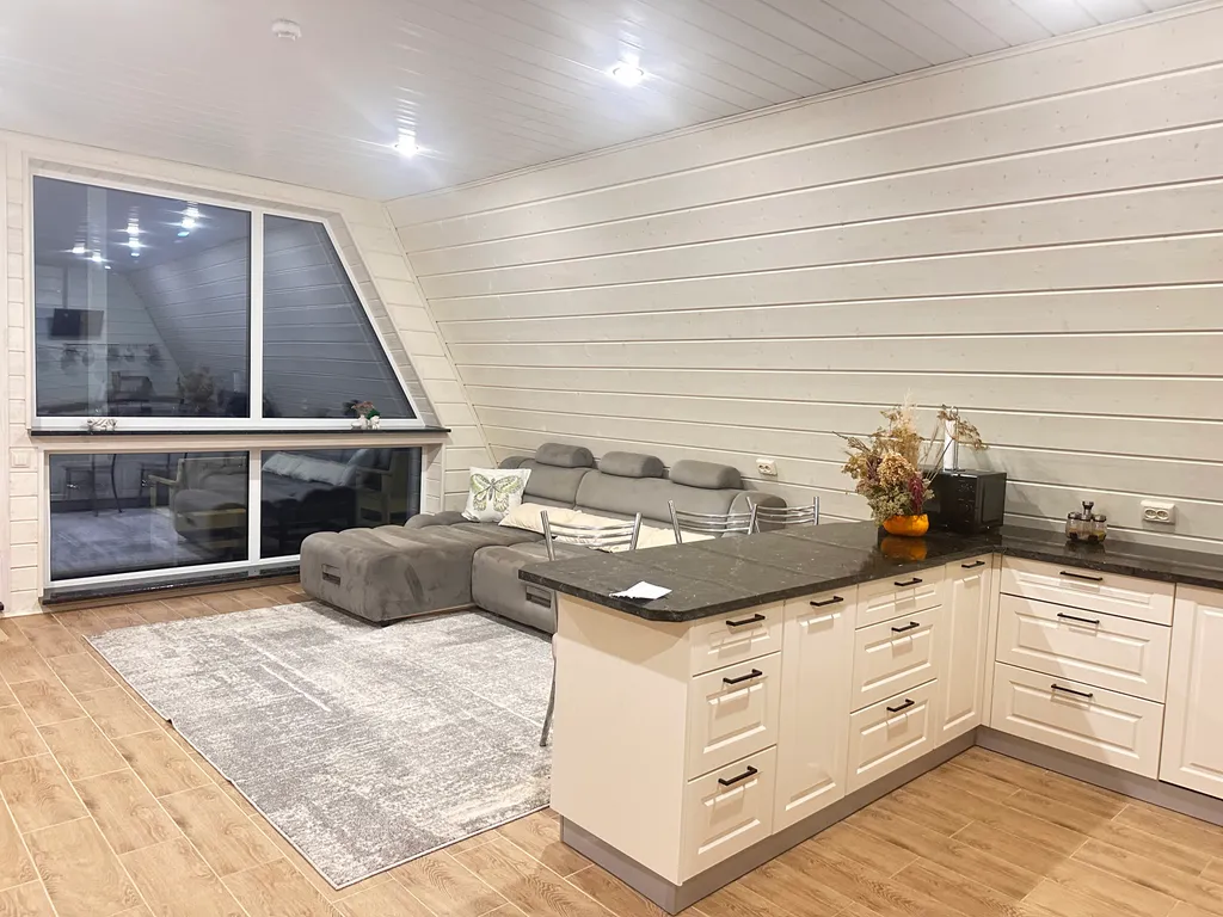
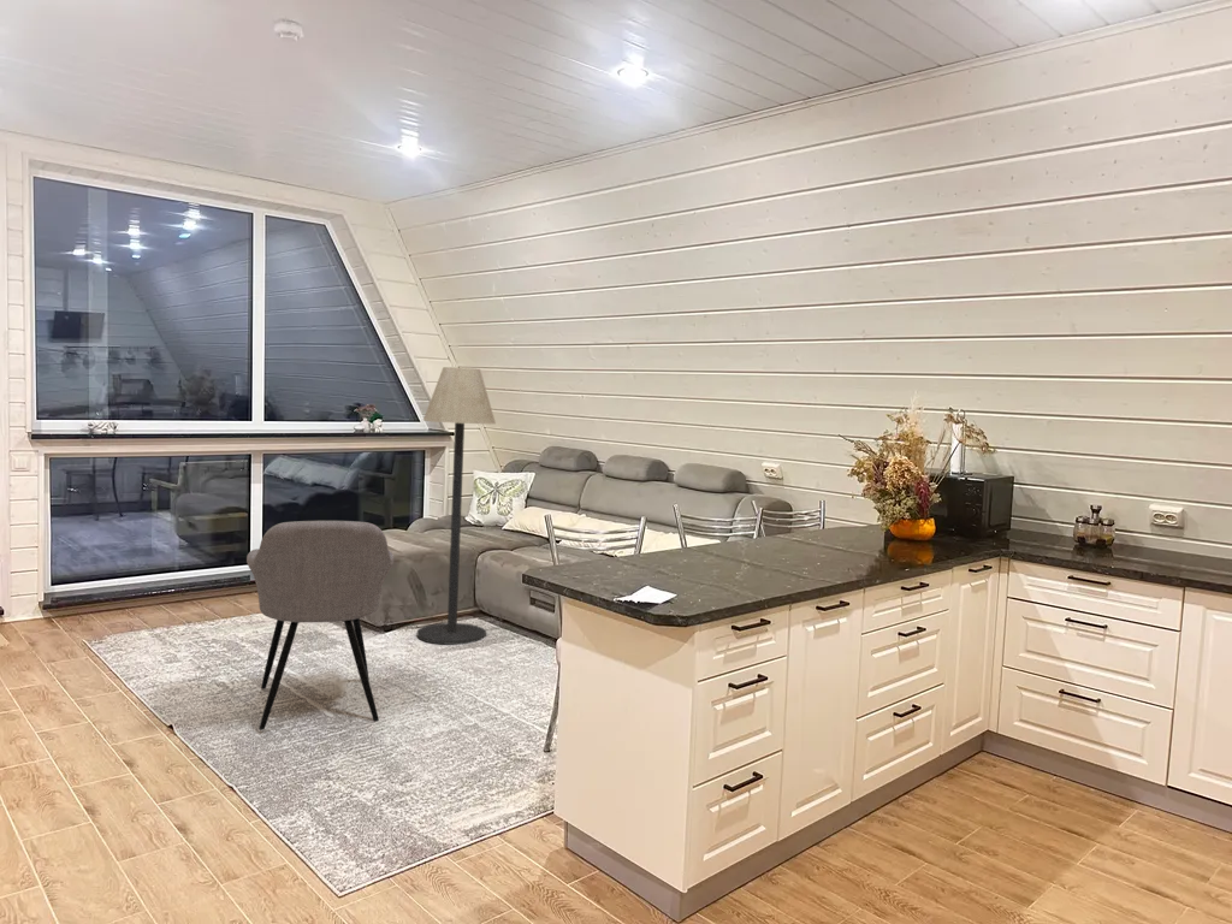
+ armchair [245,520,396,732]
+ floor lamp [415,366,497,646]
